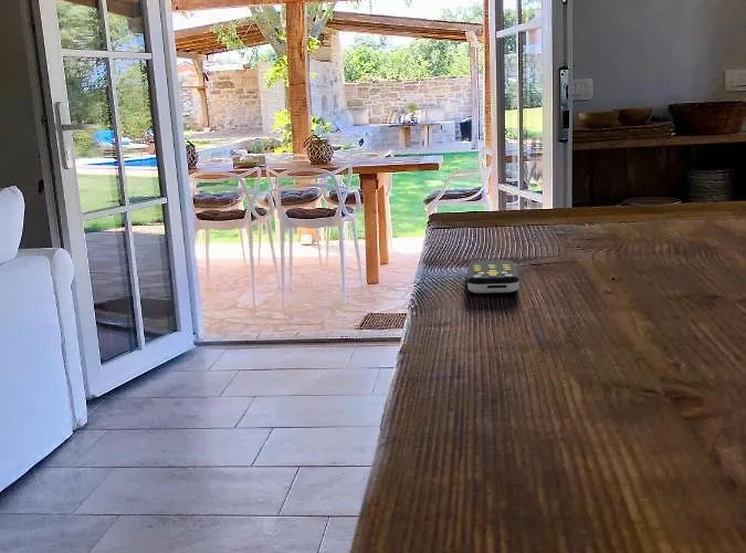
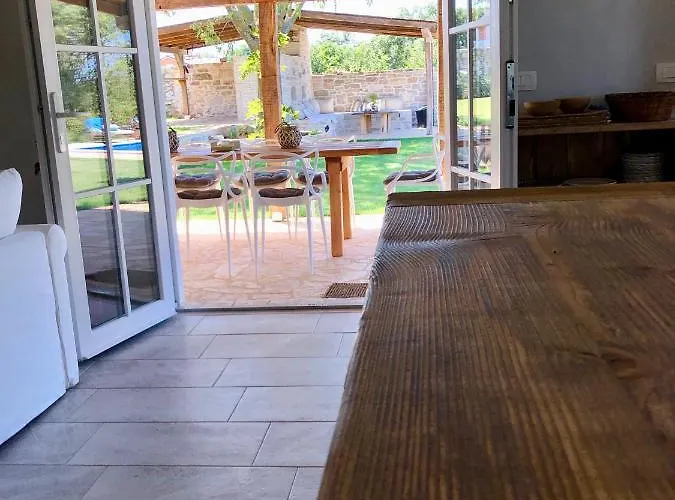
- remote control [466,259,521,294]
